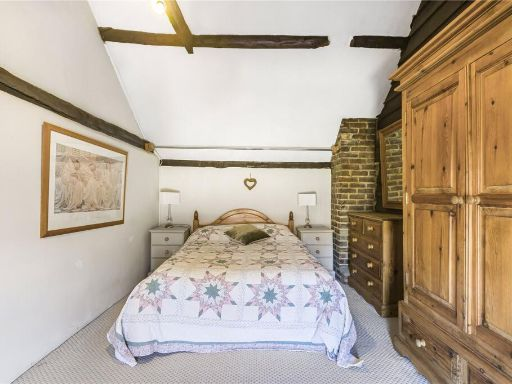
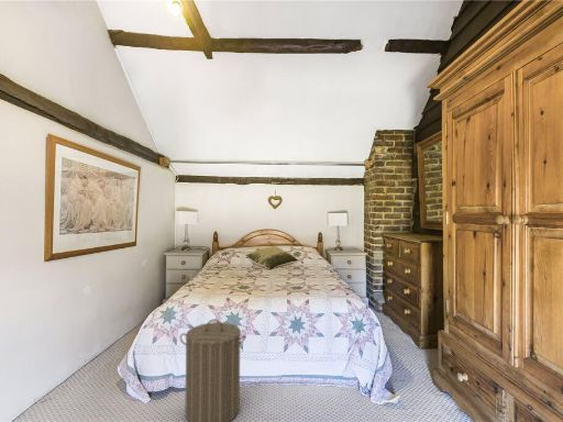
+ laundry hamper [179,319,247,422]
